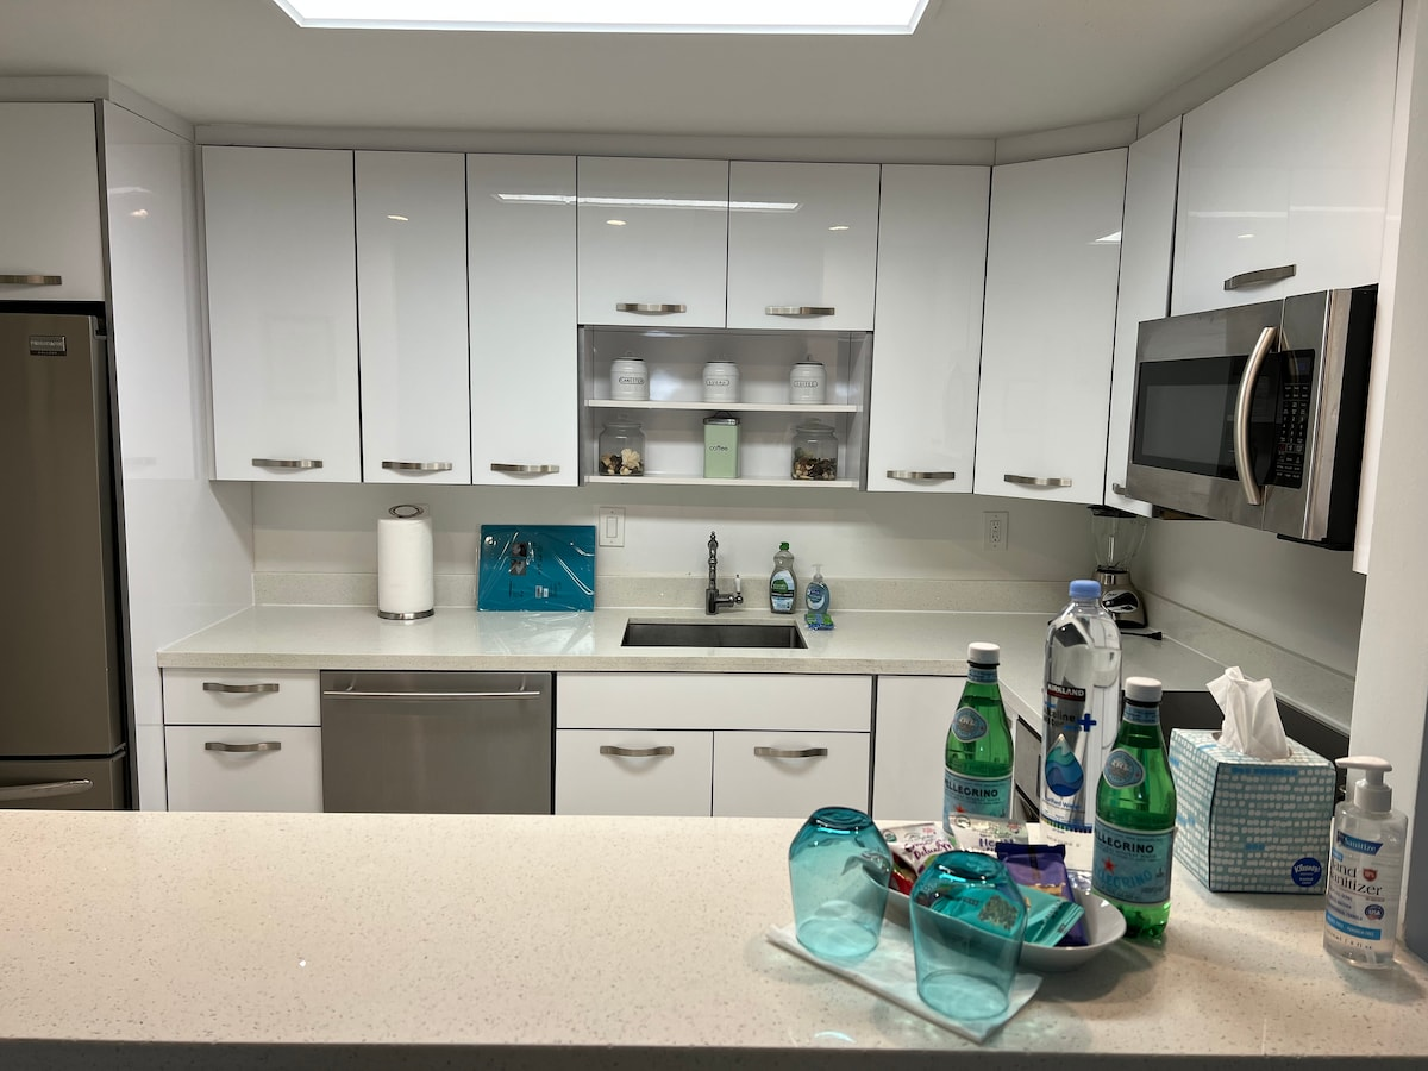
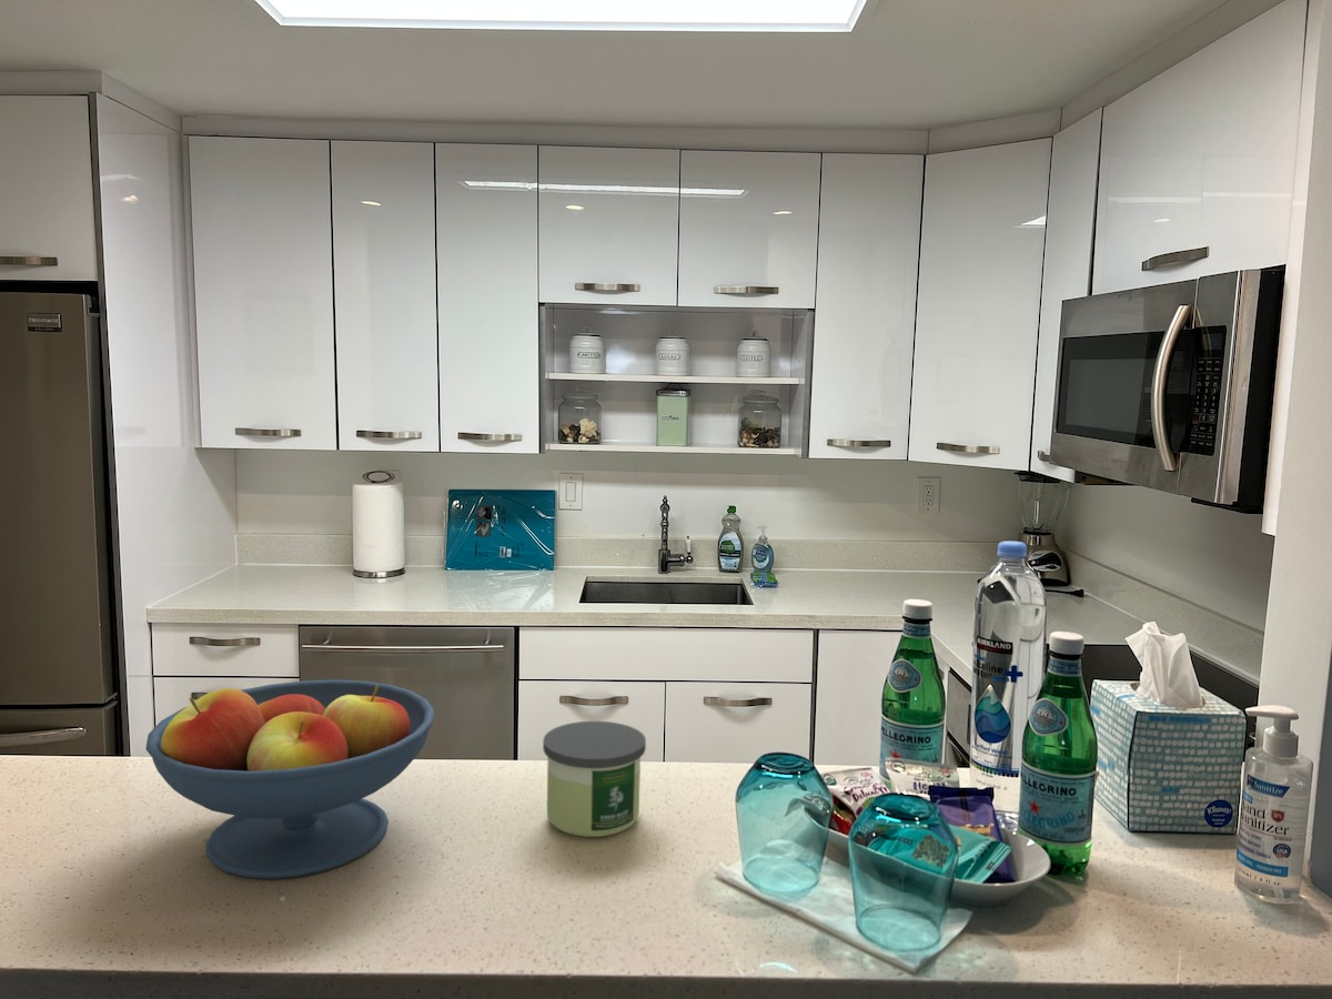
+ fruit bowl [144,679,435,880]
+ candle [542,720,647,838]
